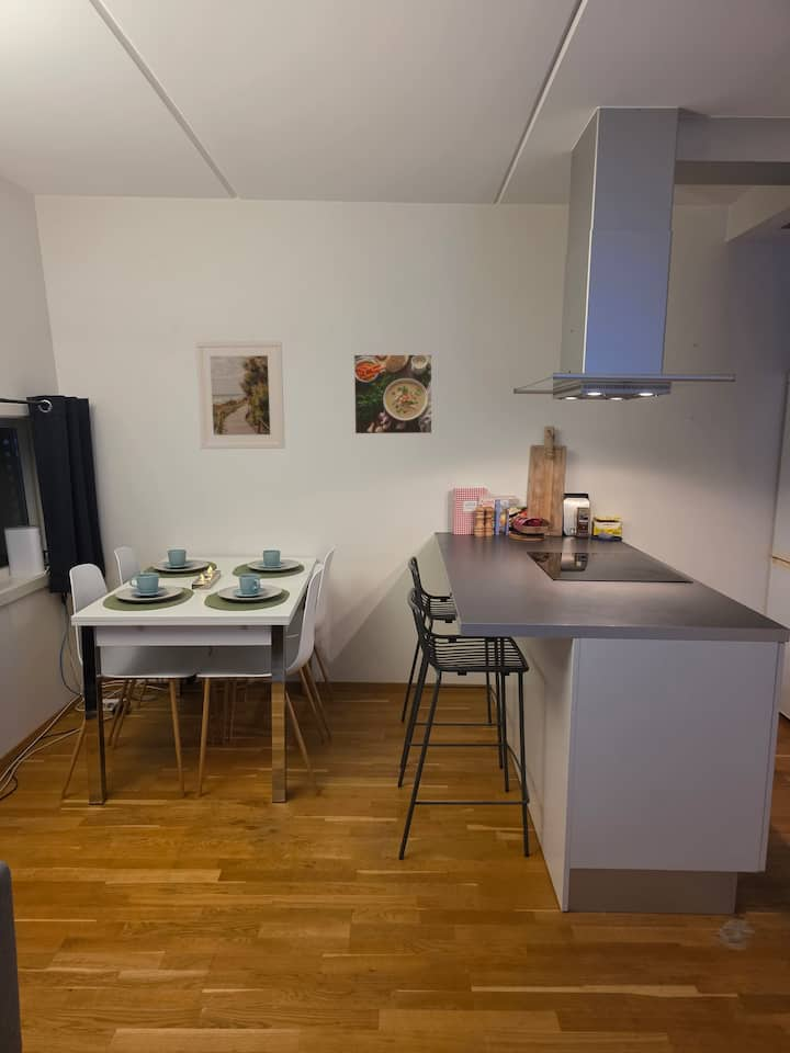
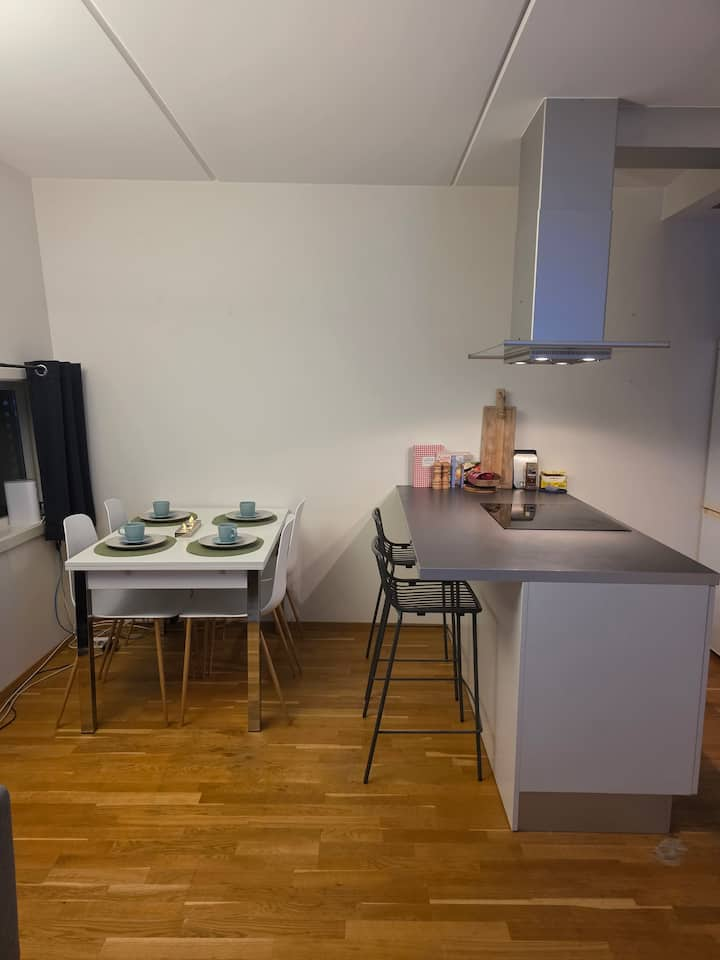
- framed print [194,340,286,450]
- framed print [352,353,433,435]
